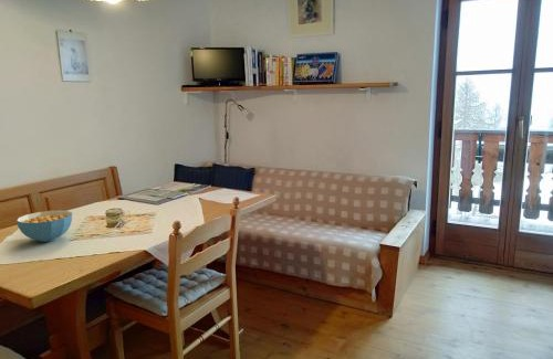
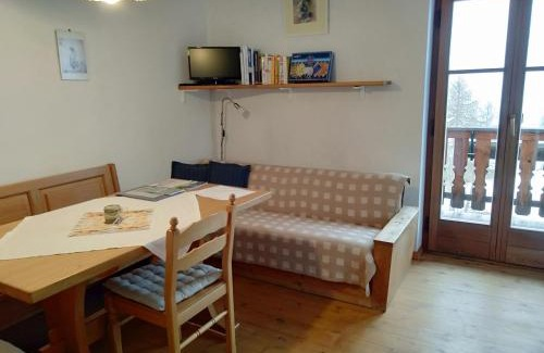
- cereal bowl [15,210,73,243]
